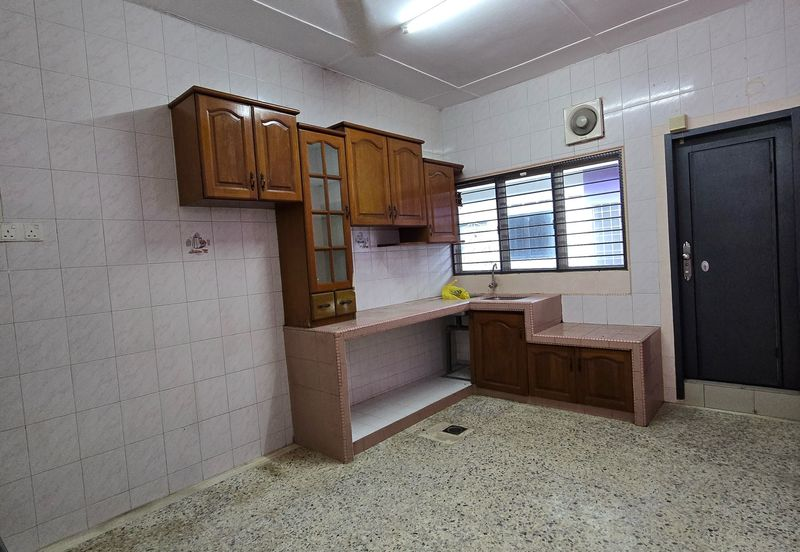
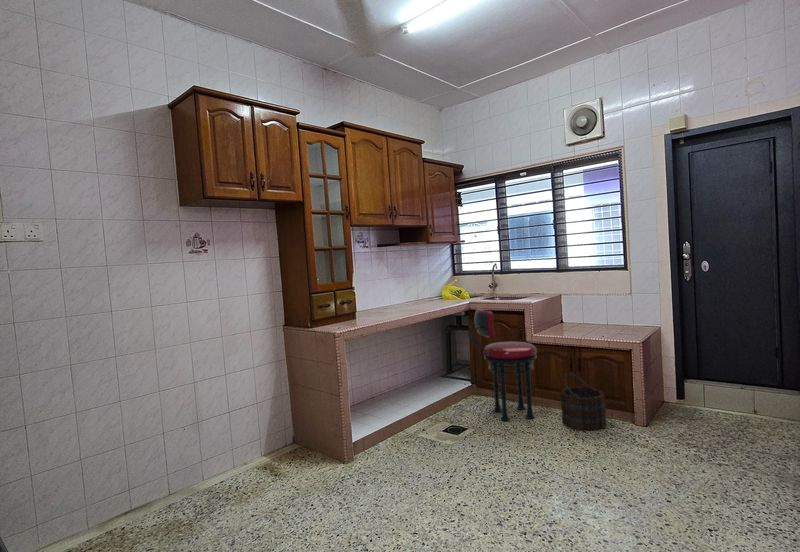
+ stool [467,307,538,422]
+ bucket [560,372,607,432]
